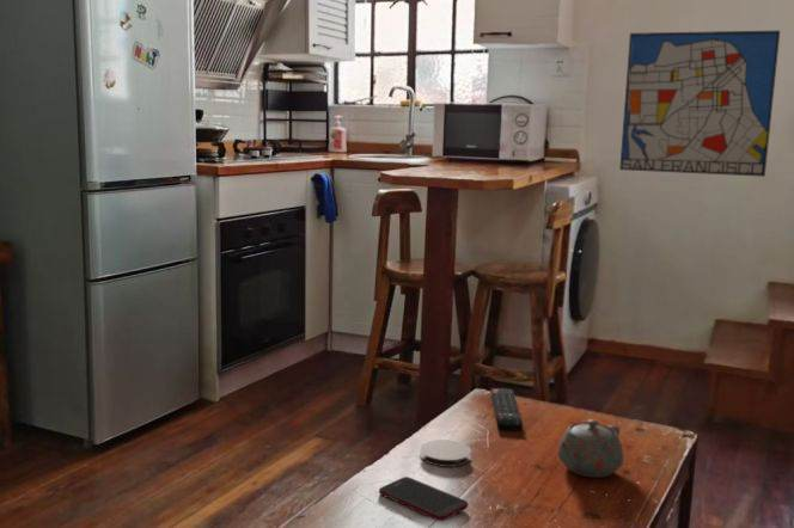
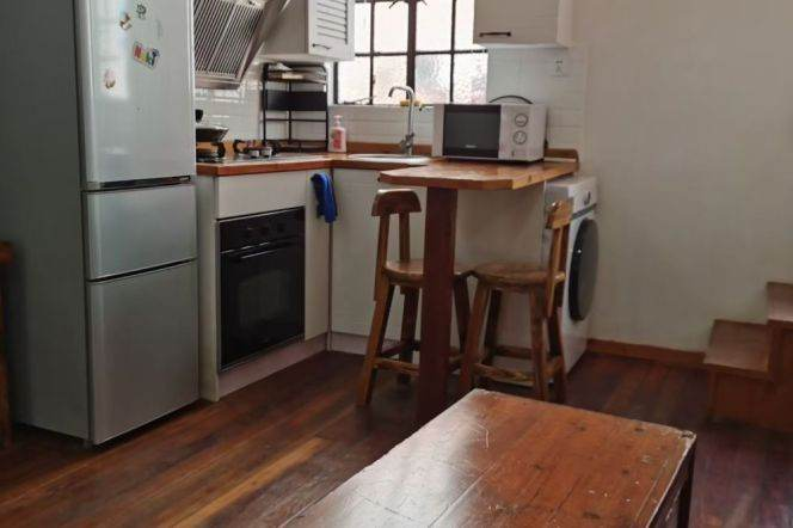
- teapot [557,418,625,479]
- coaster [419,438,472,468]
- remote control [489,387,524,431]
- cell phone [378,475,469,522]
- wall art [618,29,781,178]
